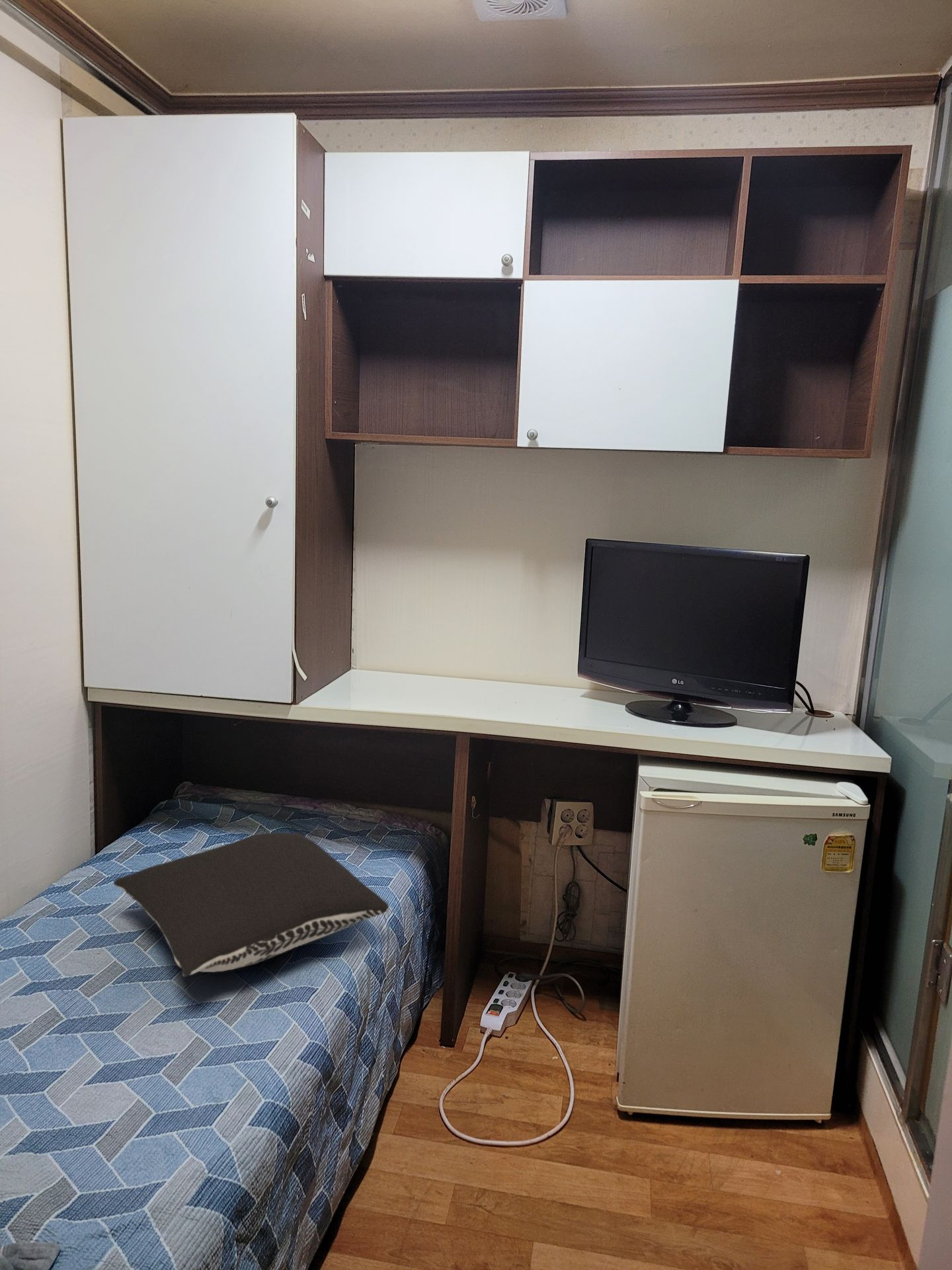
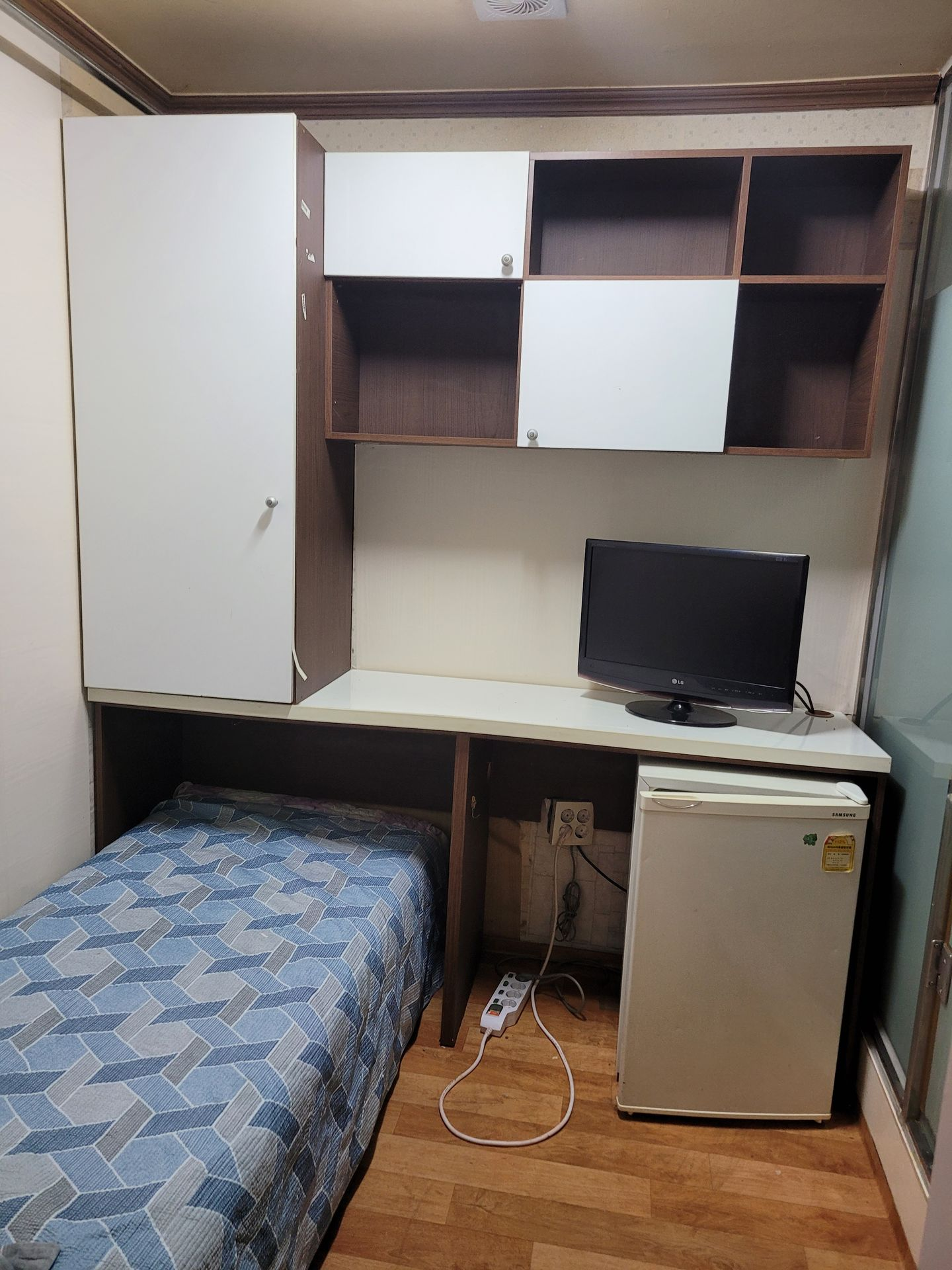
- pillow [113,831,389,978]
